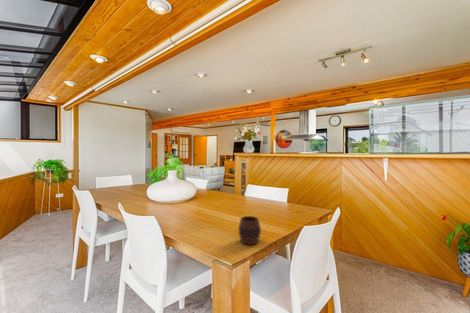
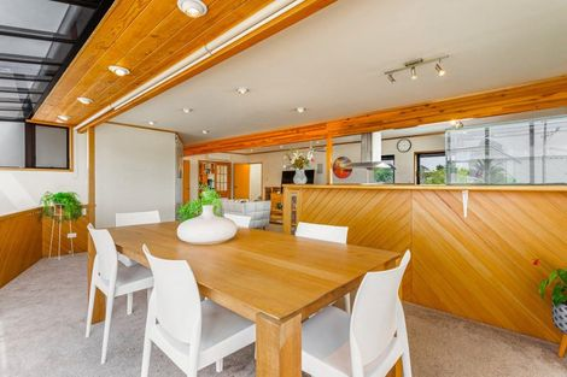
- cup [238,215,262,246]
